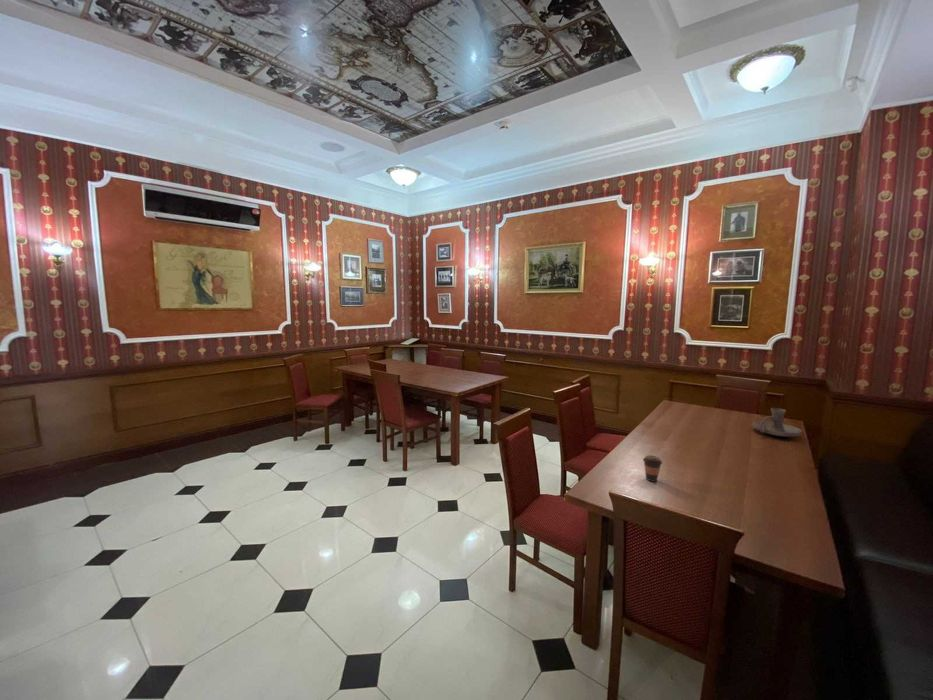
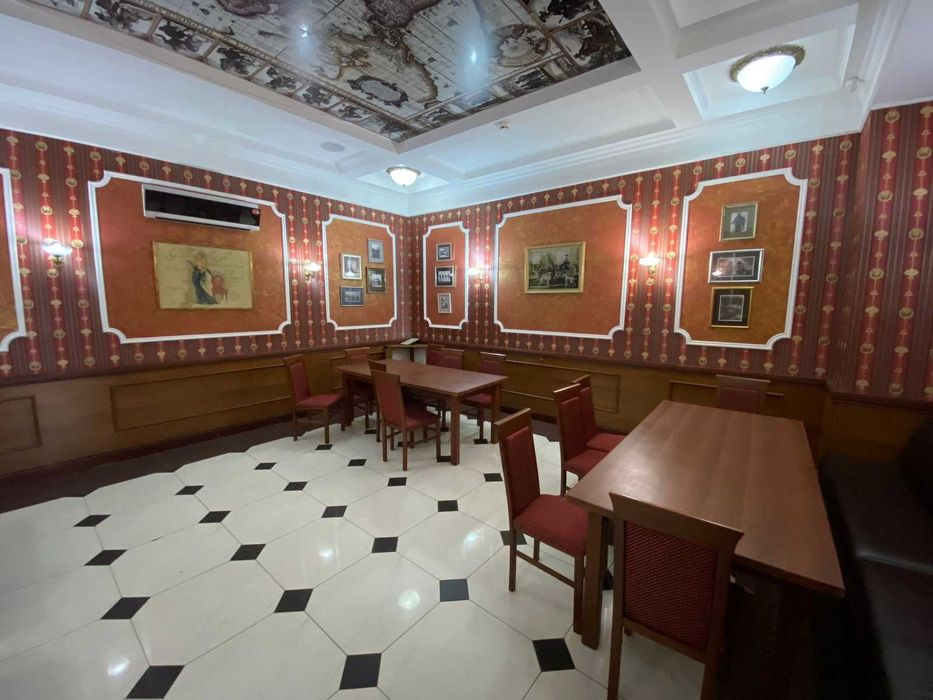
- candle holder [752,407,803,438]
- coffee cup [642,455,663,483]
